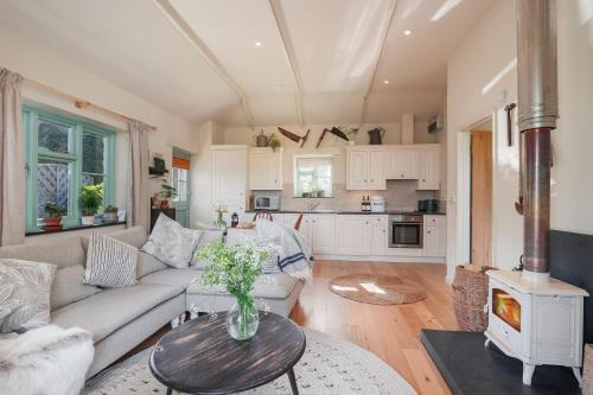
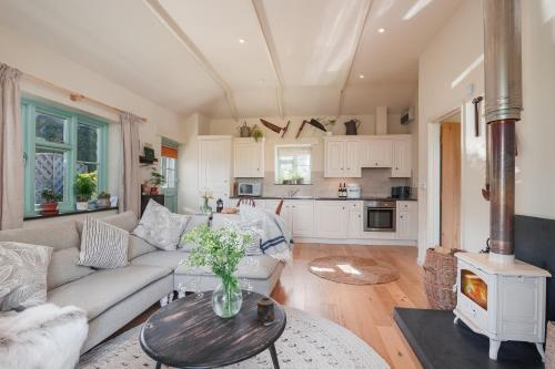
+ candle [256,297,280,327]
